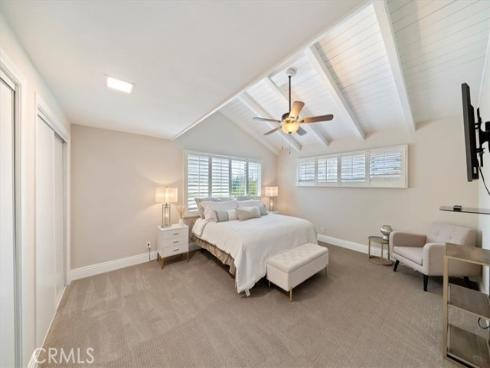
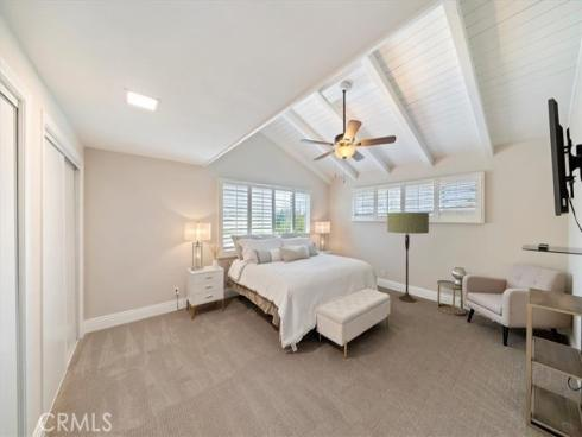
+ floor lamp [386,211,430,303]
